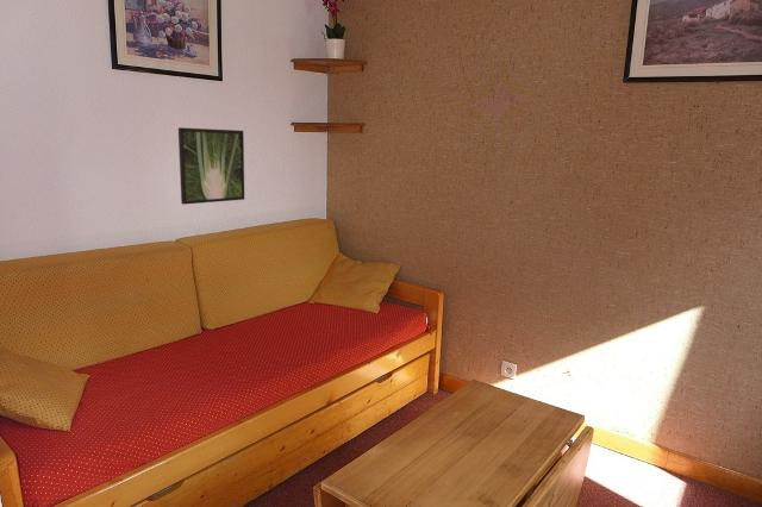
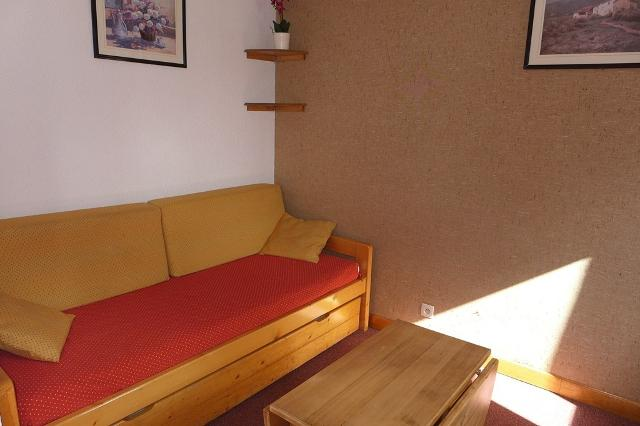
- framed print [177,126,245,206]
